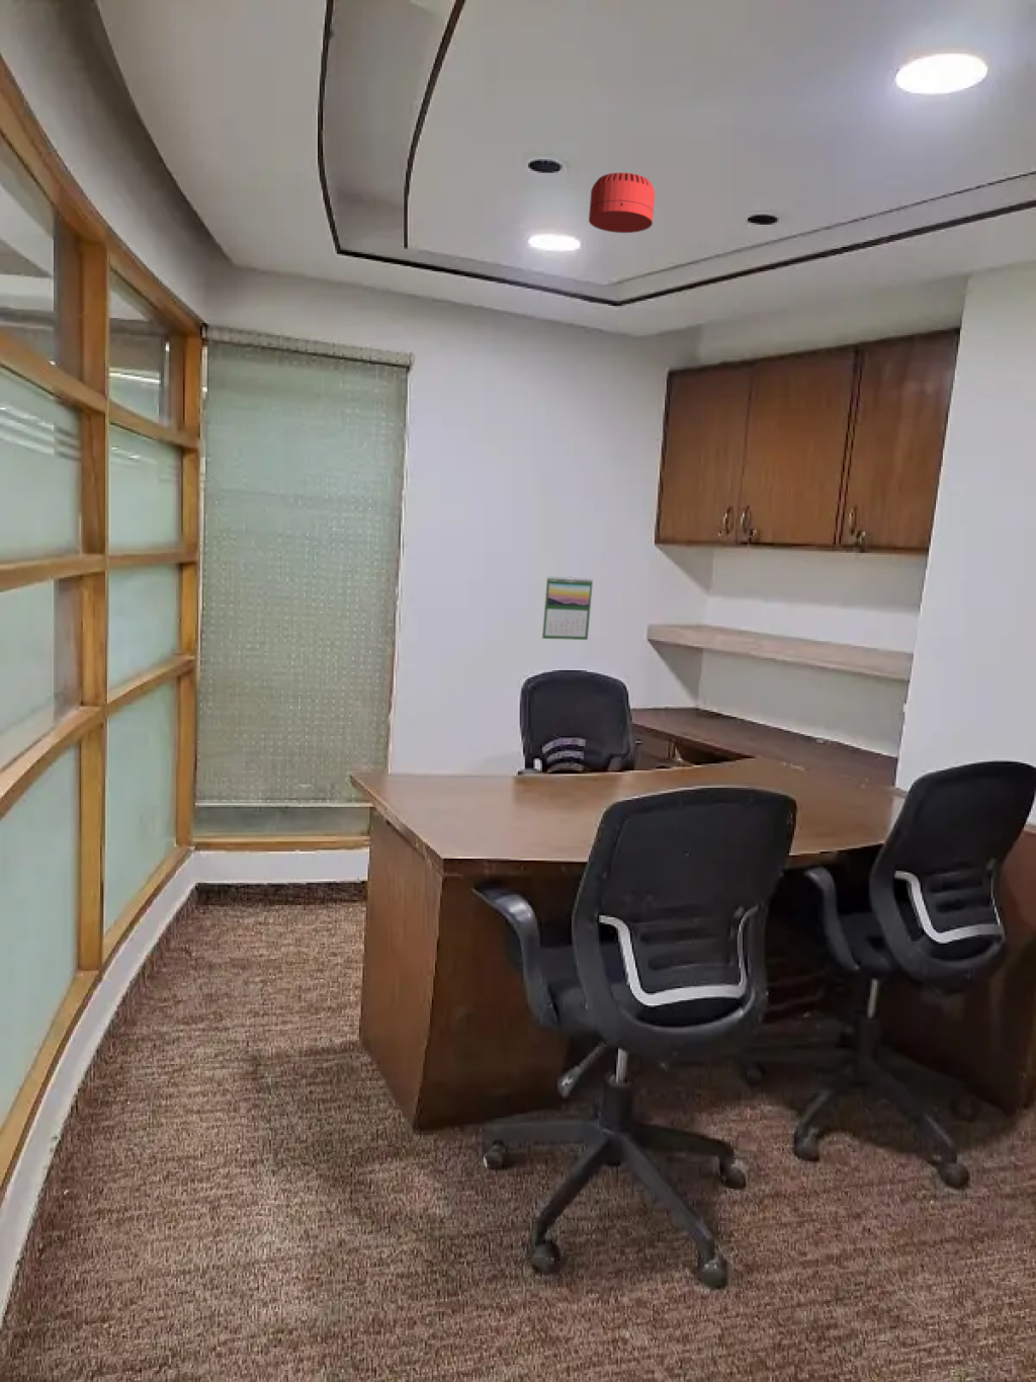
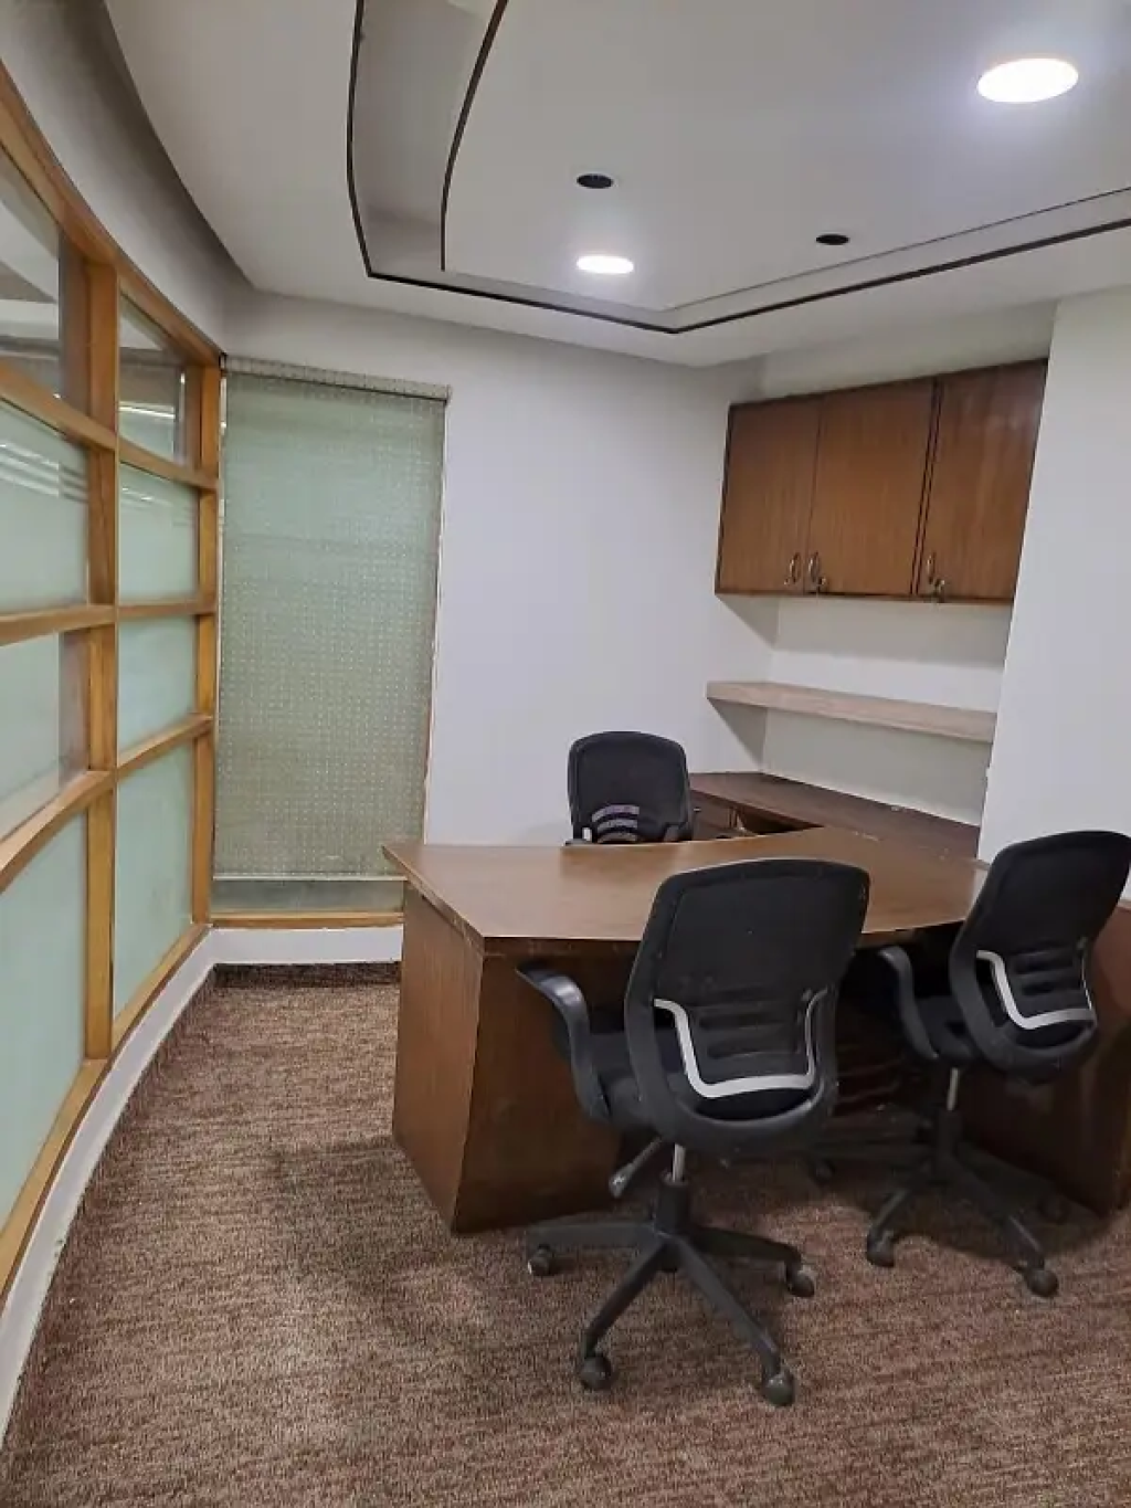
- smoke detector [588,172,655,234]
- calendar [541,575,594,640]
